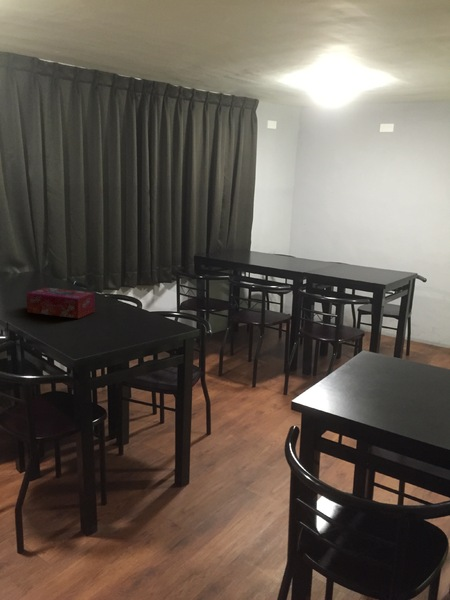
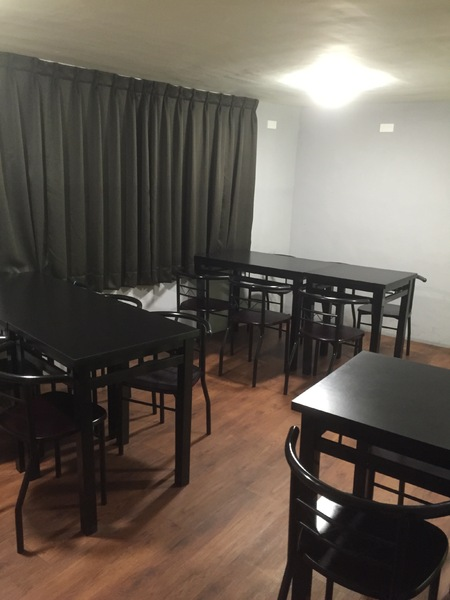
- tissue box [26,287,96,320]
